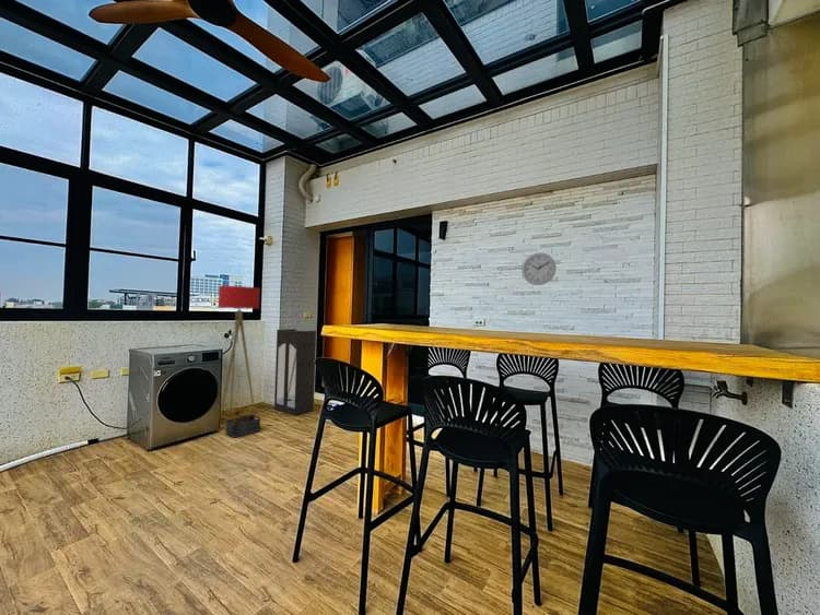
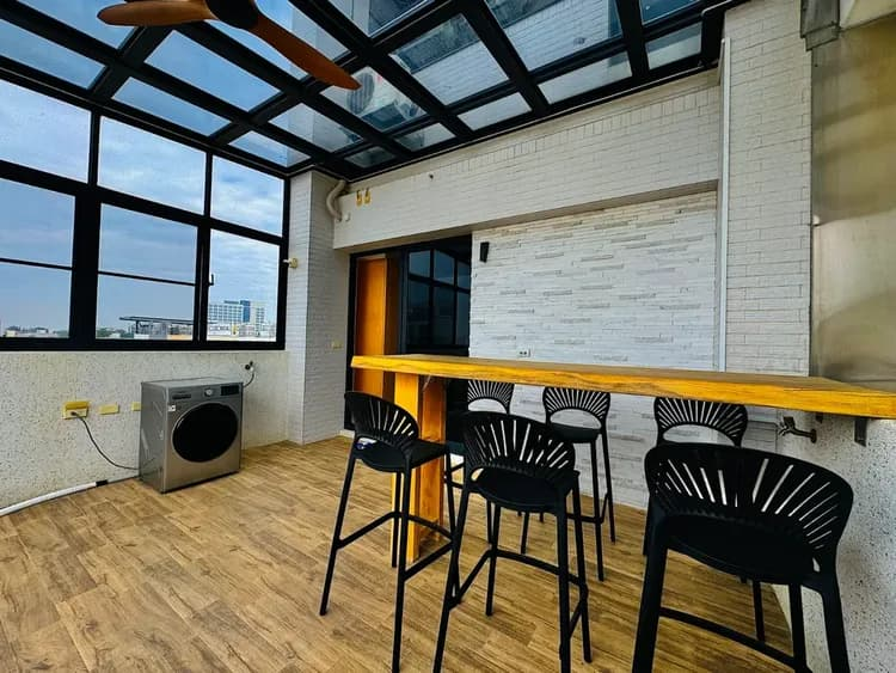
- floor lamp [218,285,261,416]
- wall clock [520,251,558,286]
- cabinet [273,328,318,417]
- storage bin [224,413,261,438]
